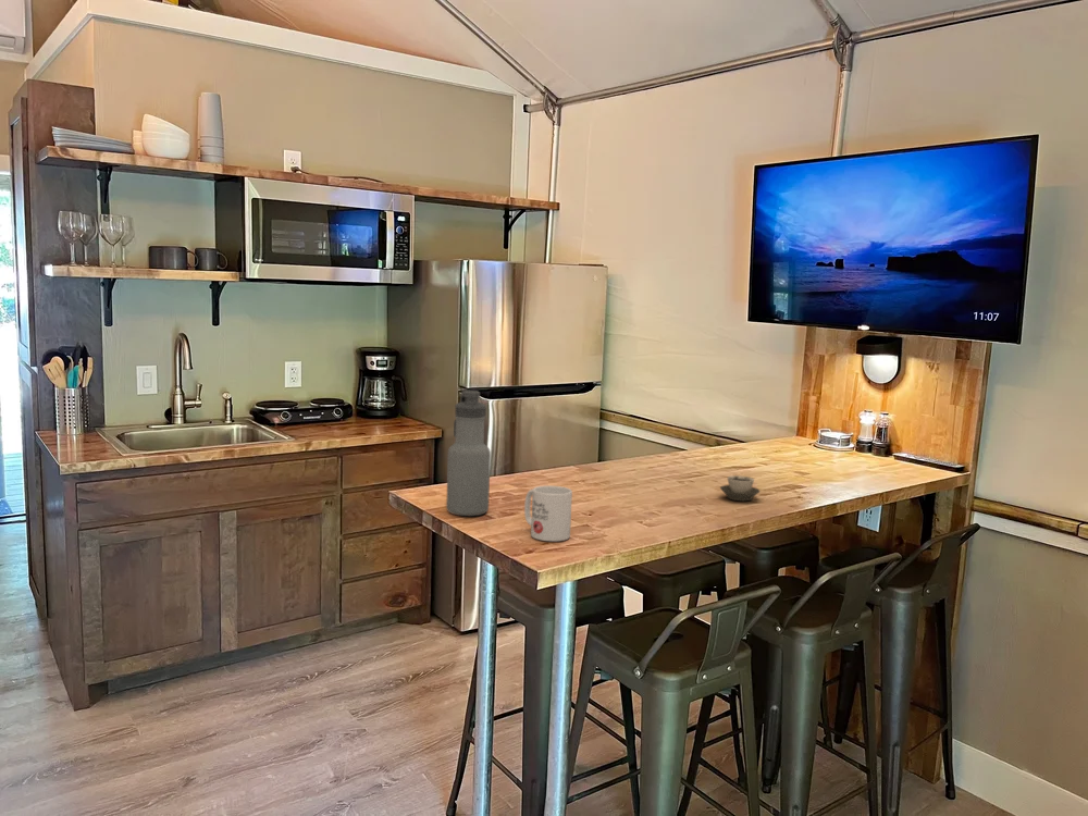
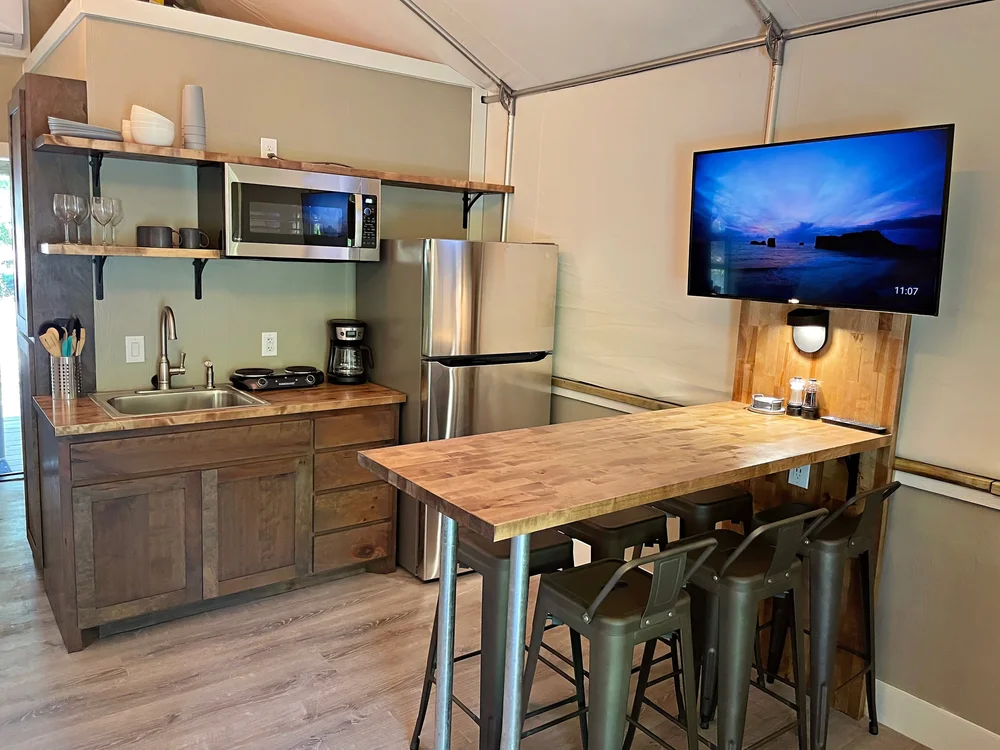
- cup [719,474,762,502]
- mug [523,485,573,542]
- water bottle [445,390,492,517]
